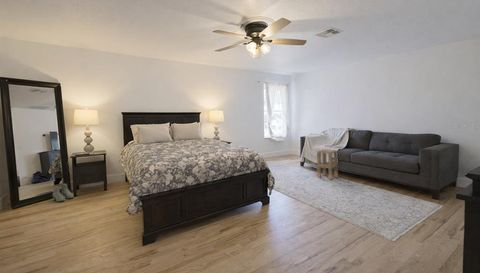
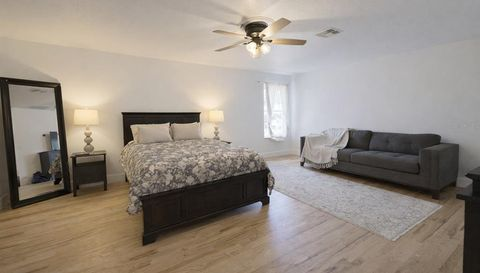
- side table [316,149,339,181]
- boots [52,182,75,203]
